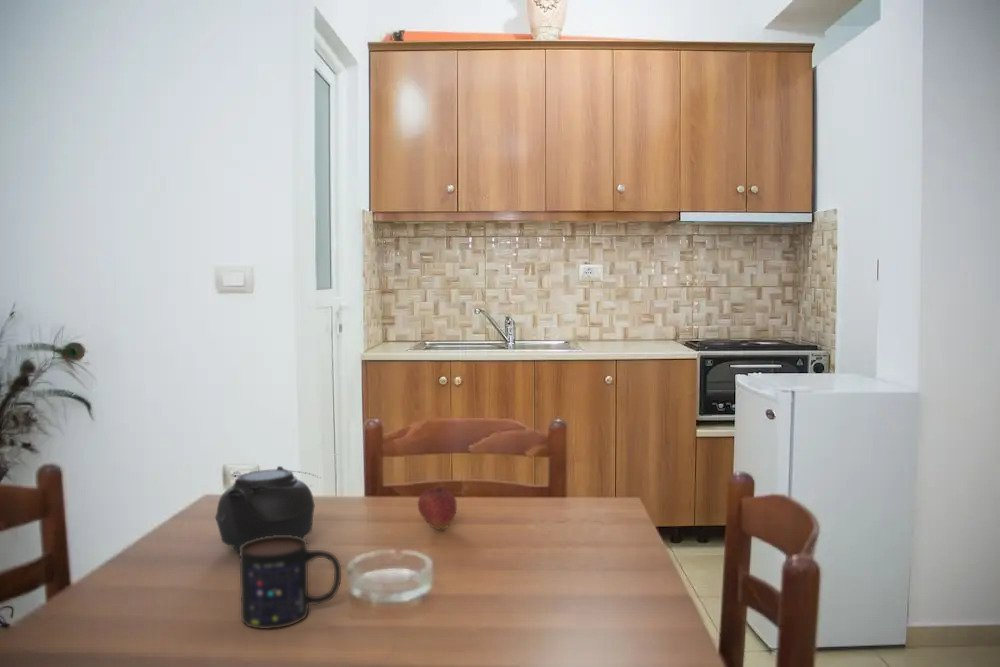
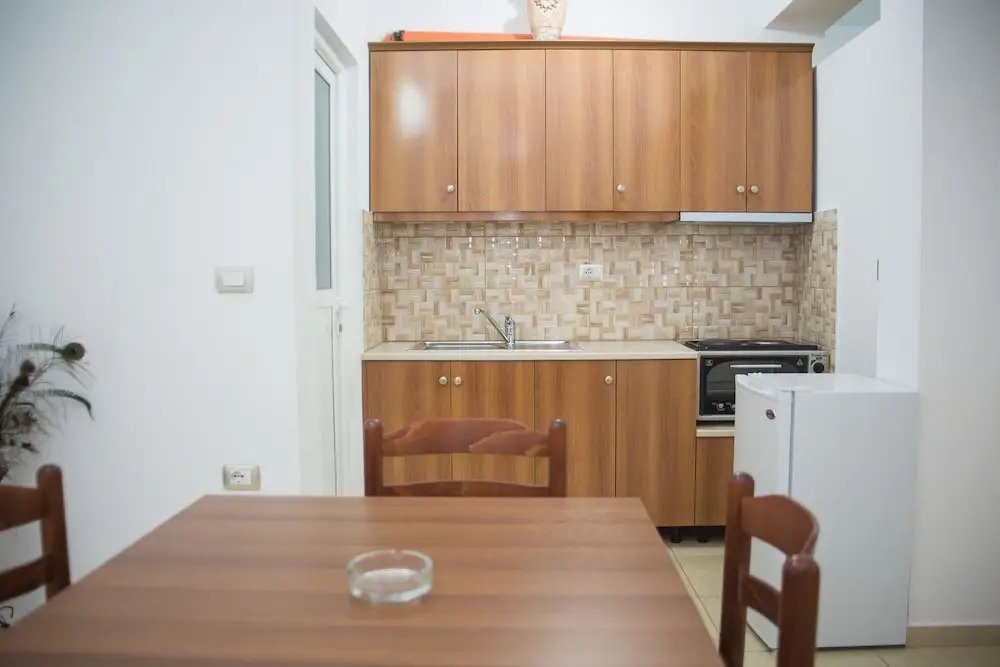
- mug [239,535,342,630]
- teapot [214,465,321,553]
- fruit [417,485,458,531]
